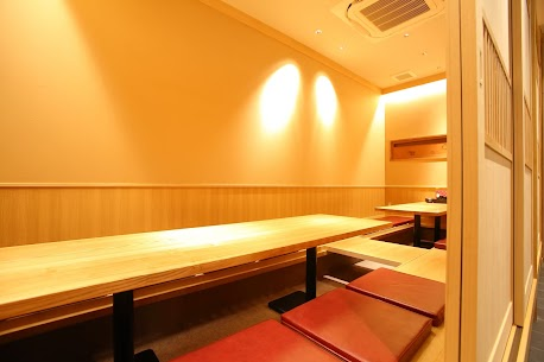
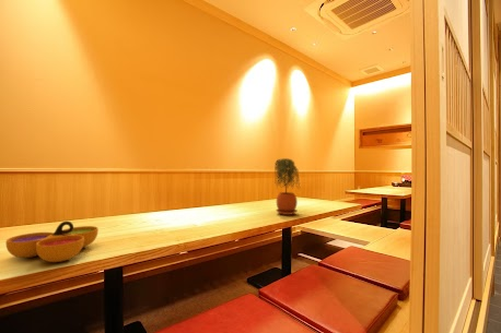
+ potted plant [273,157,302,216]
+ decorative bowl [4,221,100,263]
